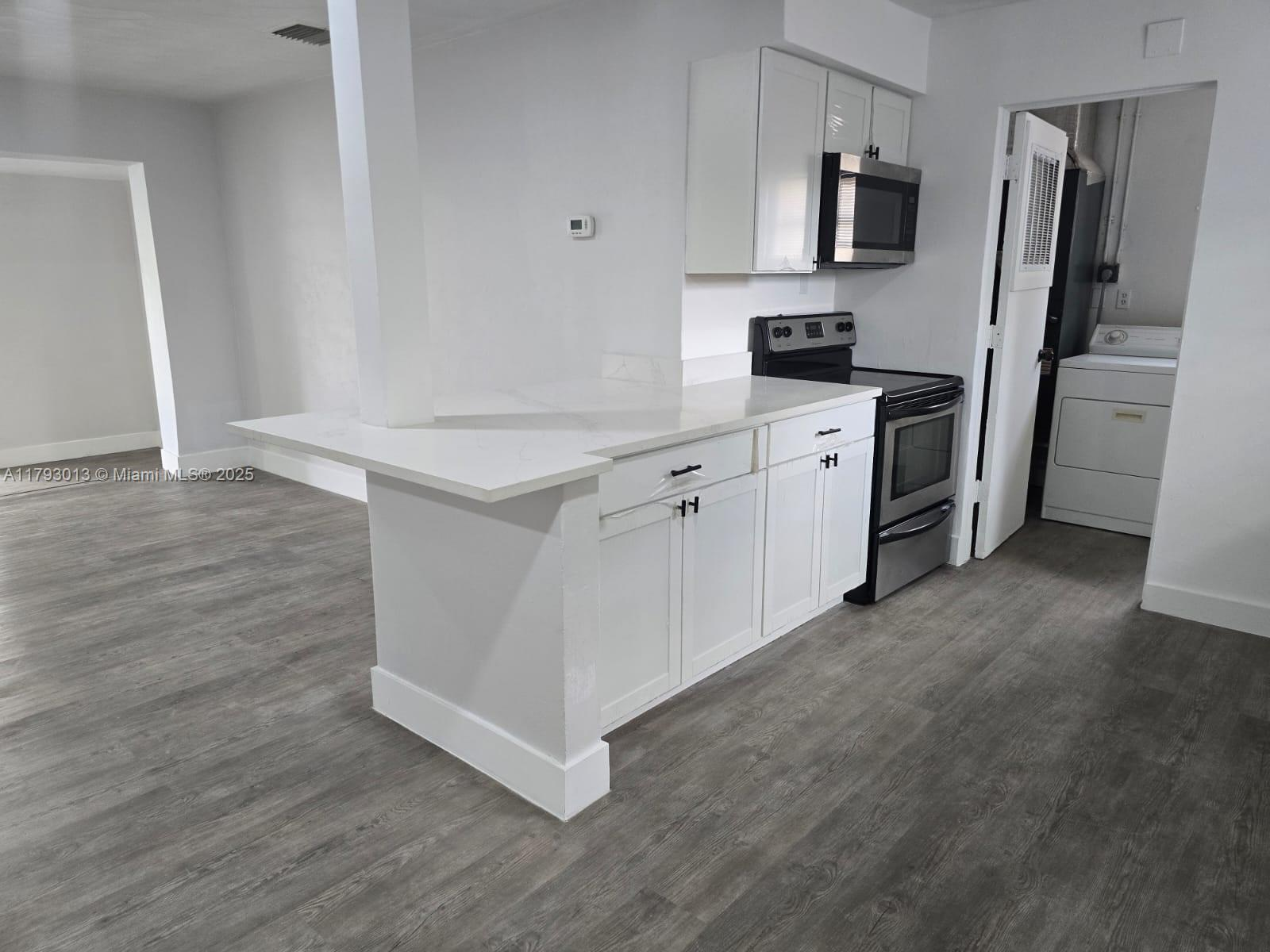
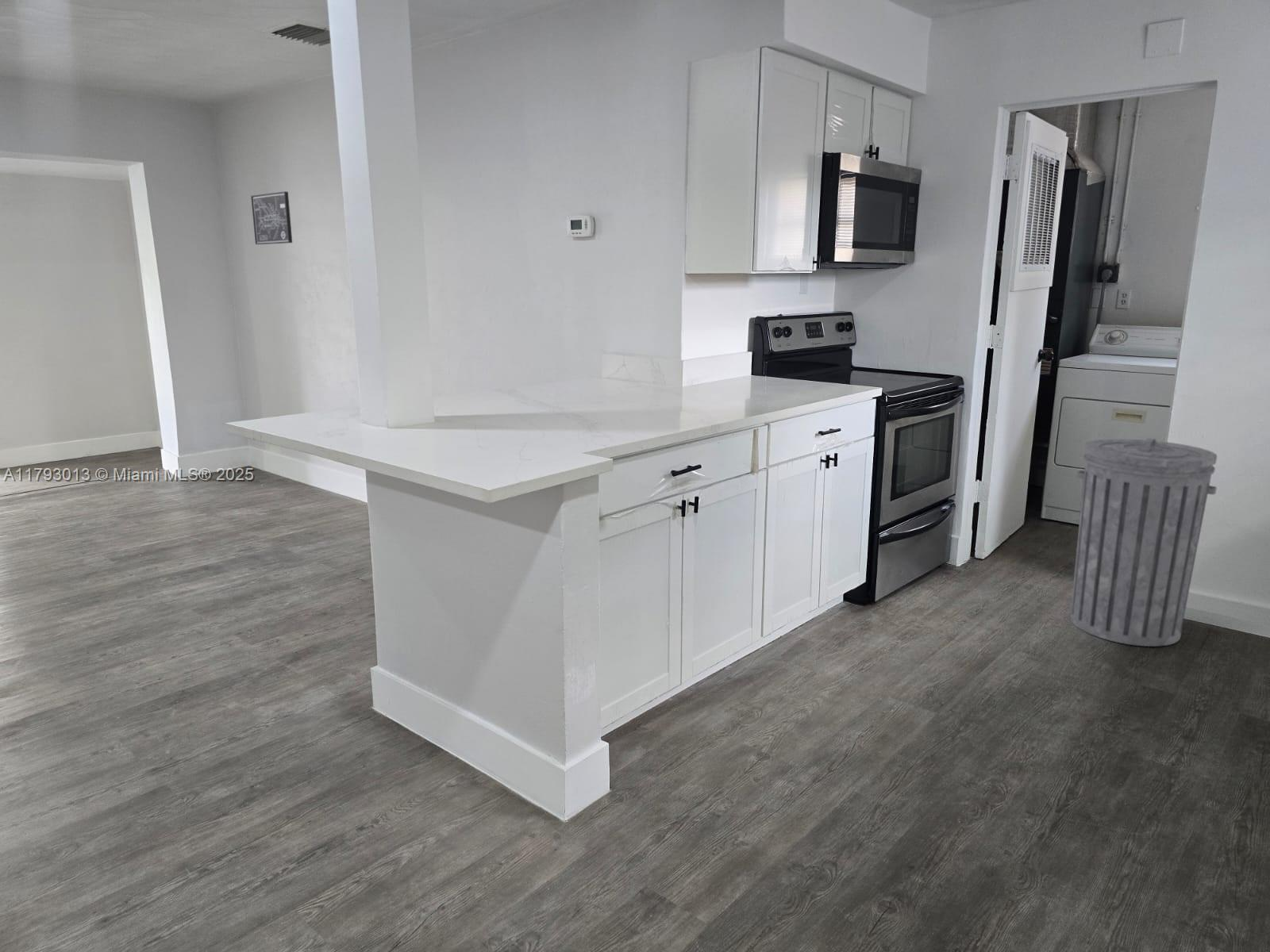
+ trash can [1069,437,1218,647]
+ wall art [250,190,293,245]
